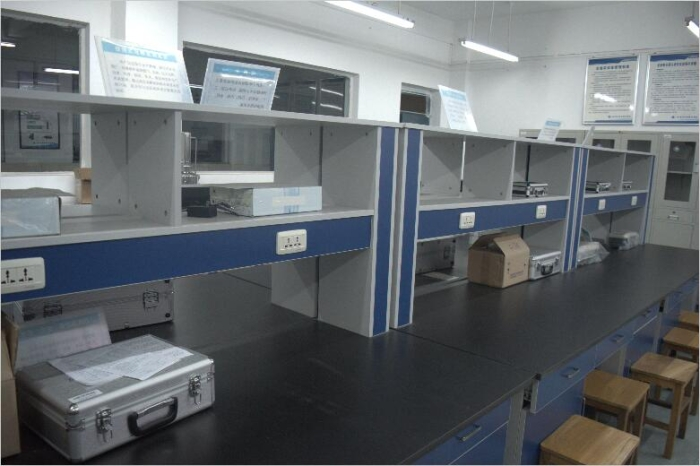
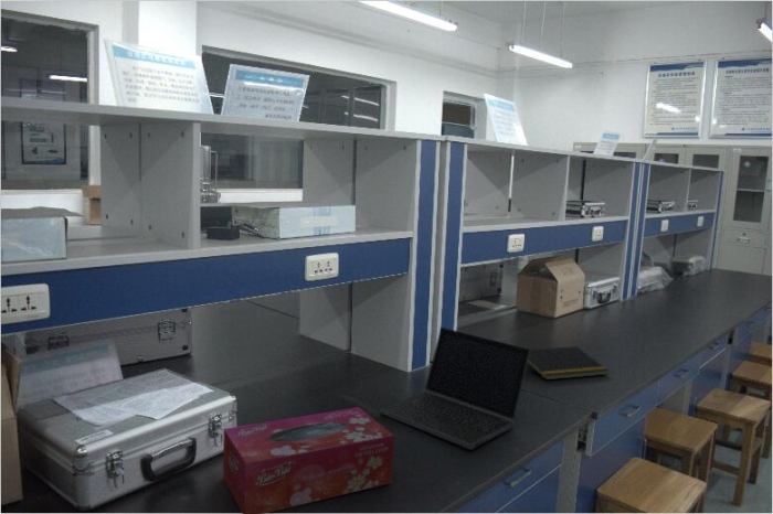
+ laptop computer [379,325,531,451]
+ notepad [528,345,610,381]
+ tissue box [222,406,395,514]
